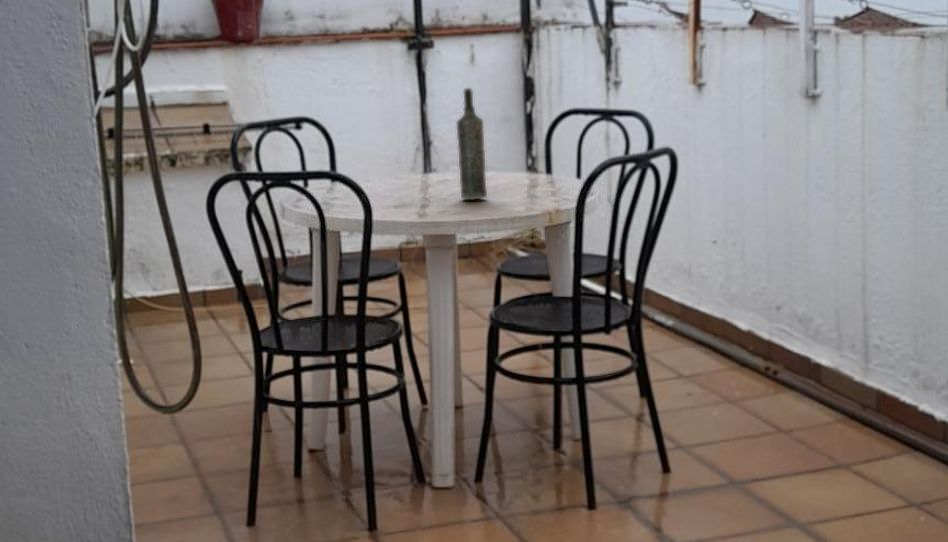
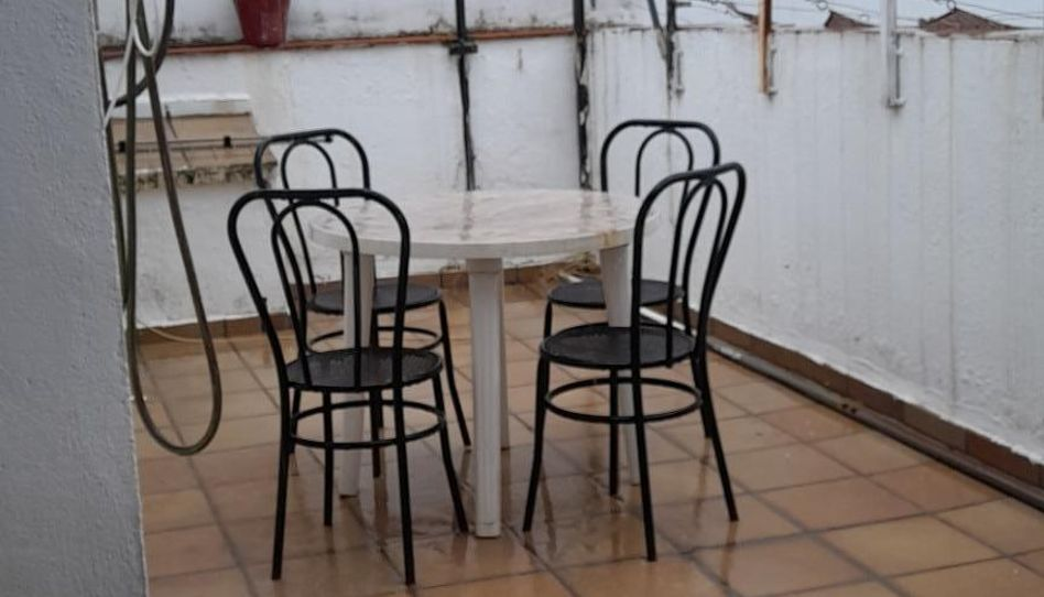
- bottle [456,87,488,201]
